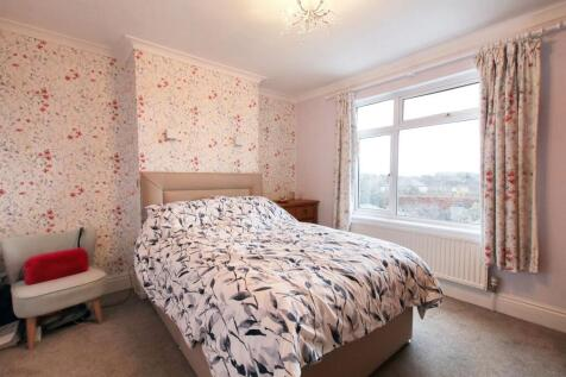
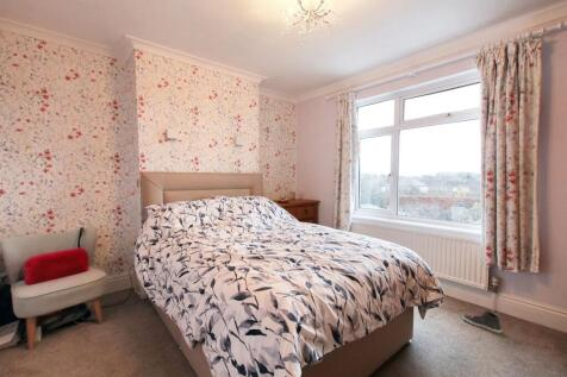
+ sneaker [461,310,503,334]
